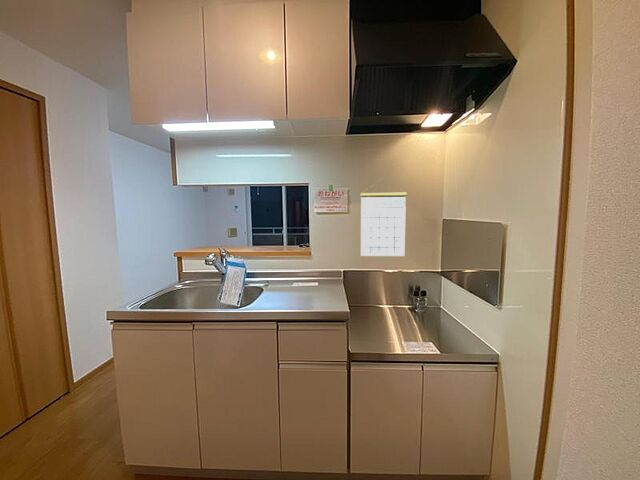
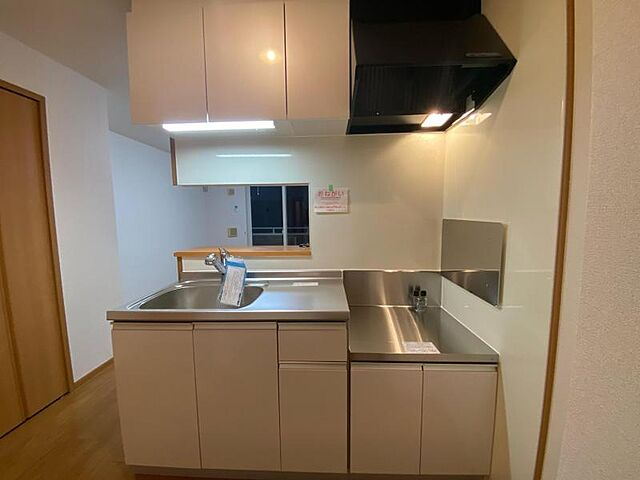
- calendar [360,179,408,257]
